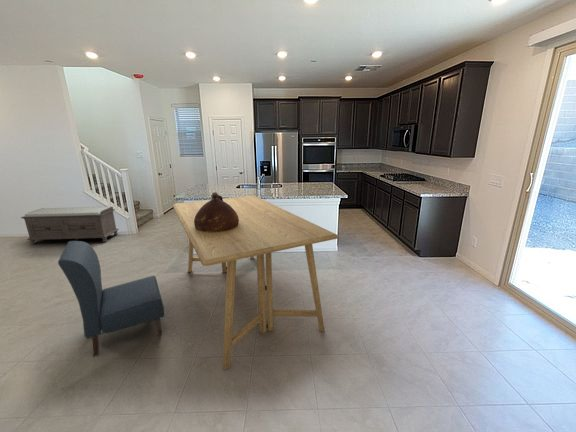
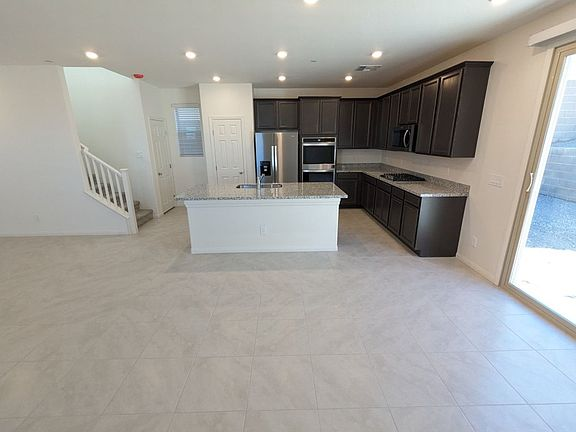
- bench [20,206,120,246]
- chair [57,240,165,358]
- ceramic jug [194,191,239,232]
- dining table [172,195,339,371]
